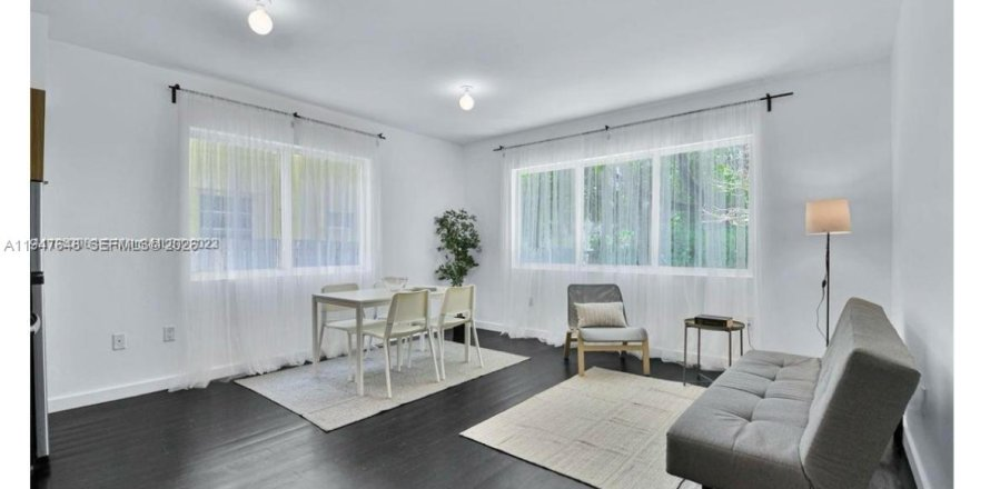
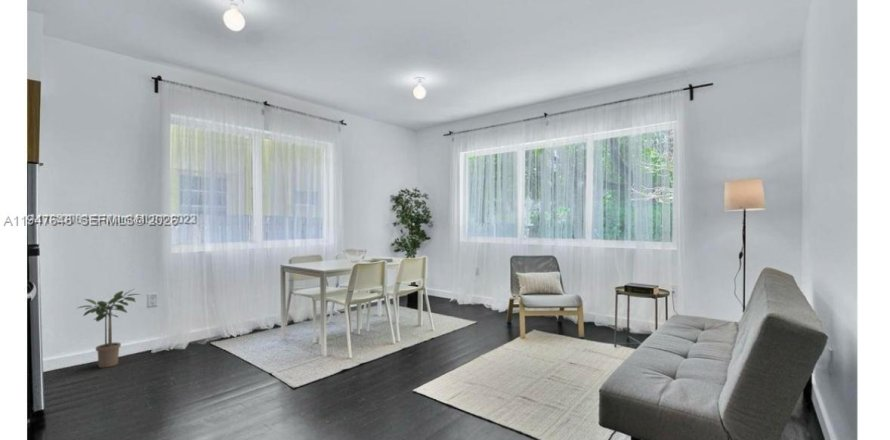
+ potted plant [77,288,142,369]
